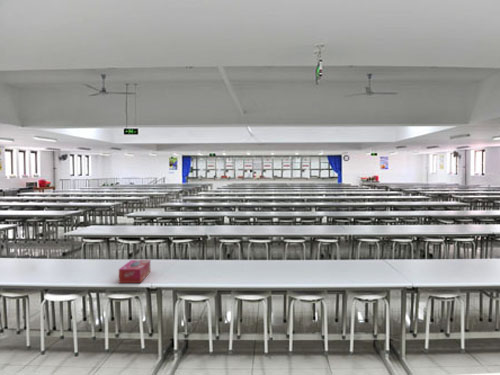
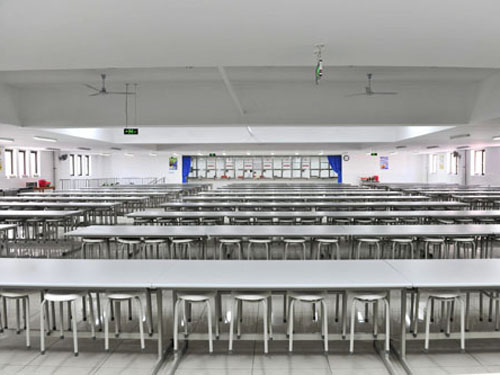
- tissue box [118,259,151,284]
